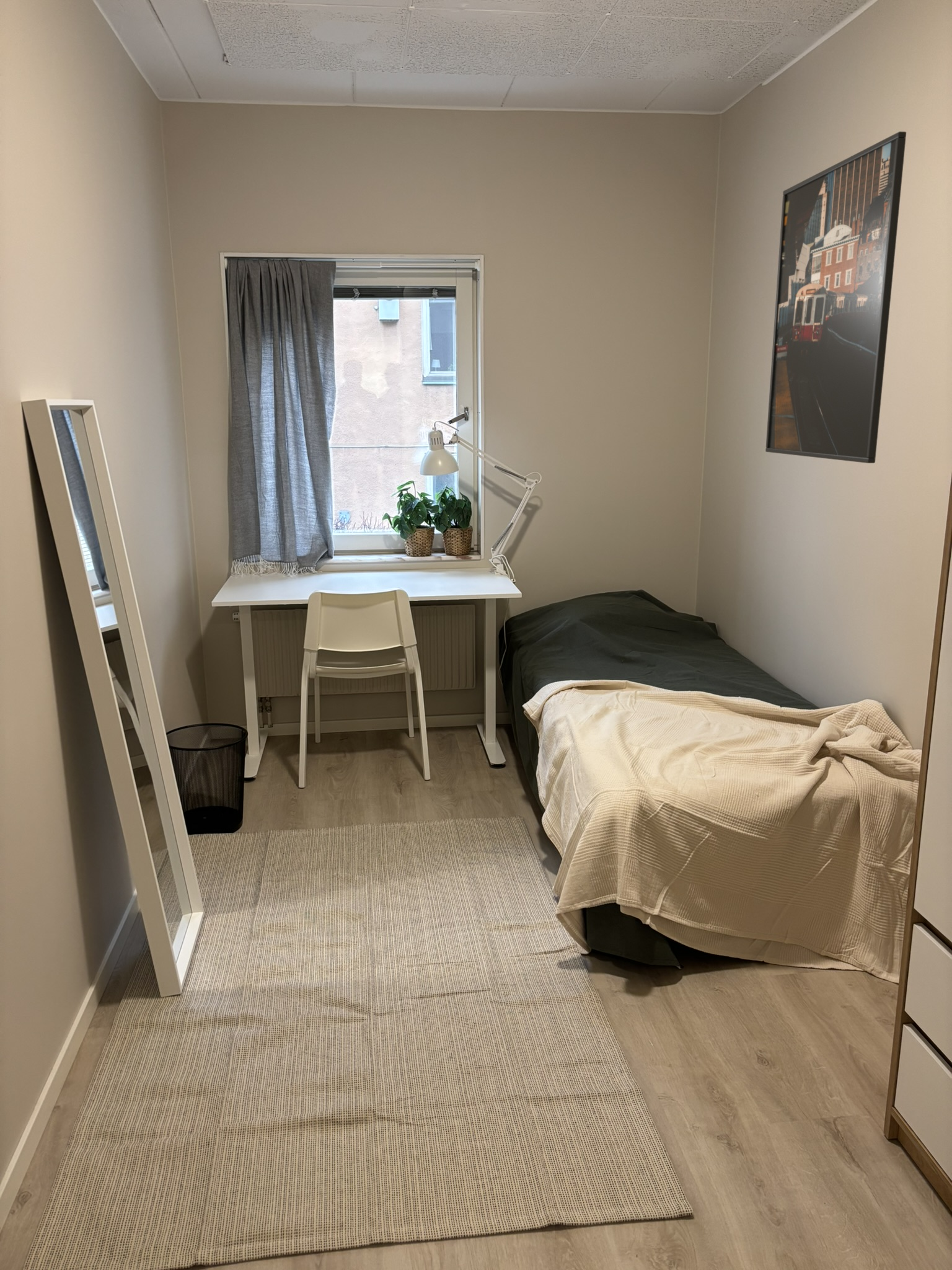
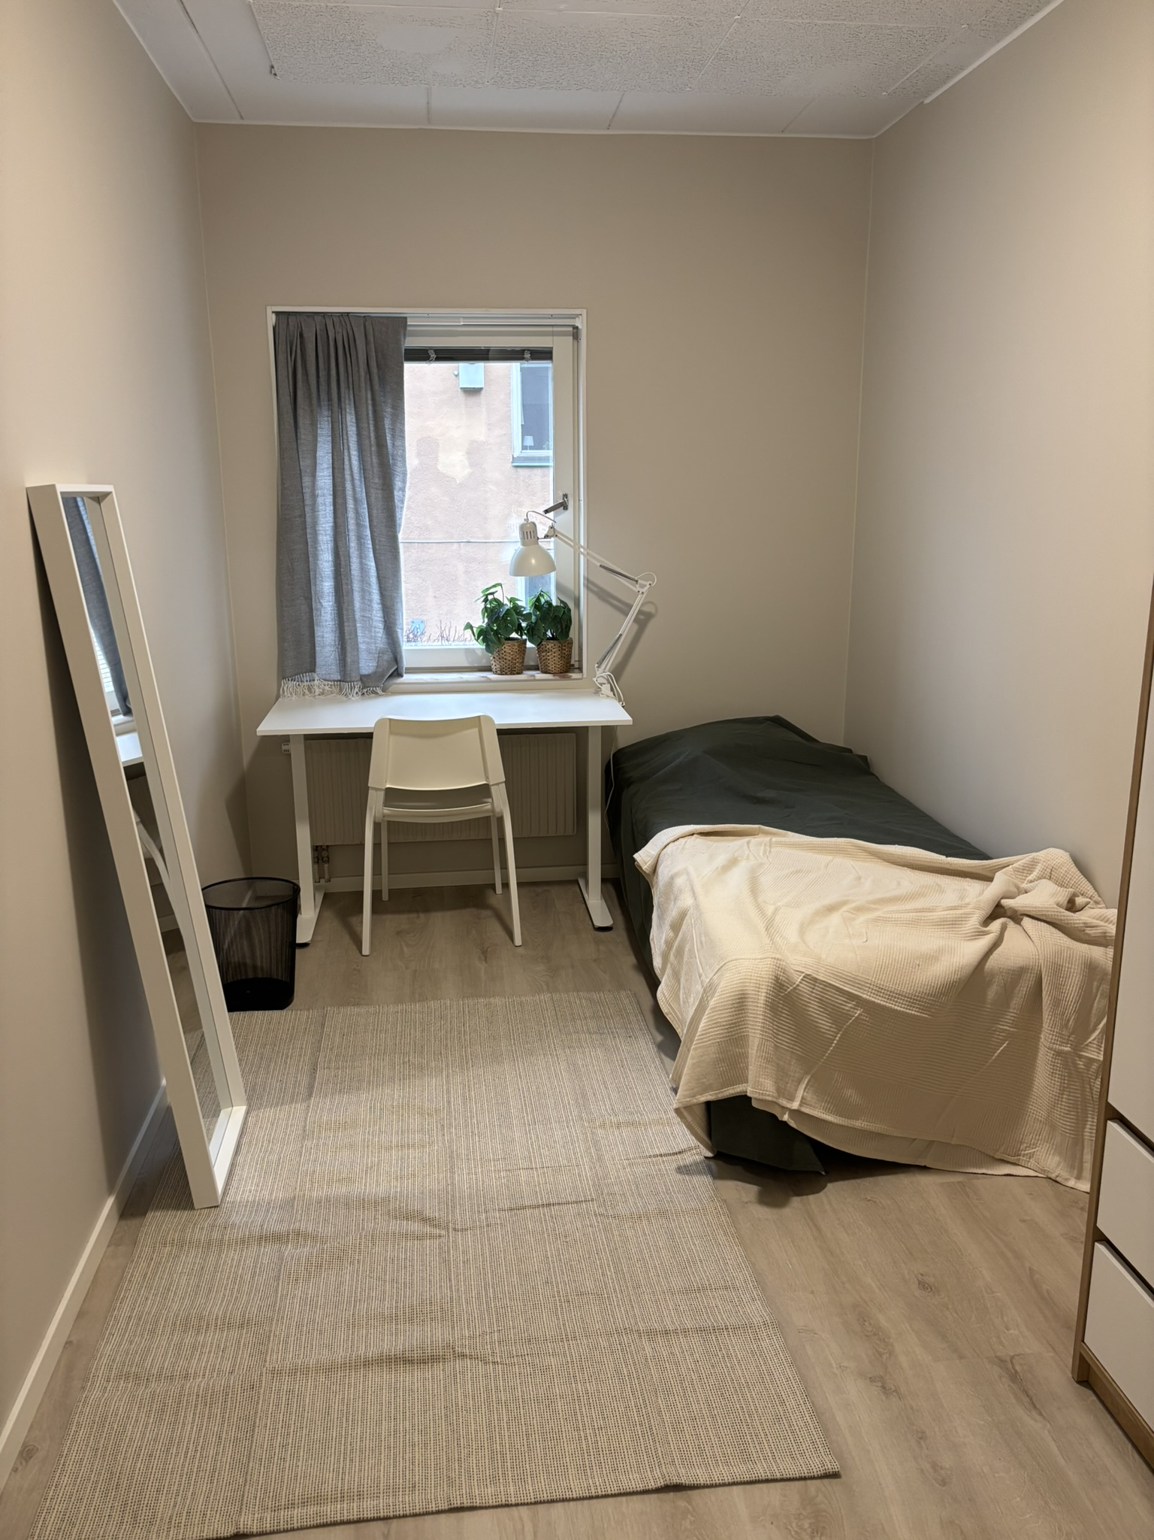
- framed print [765,131,907,464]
